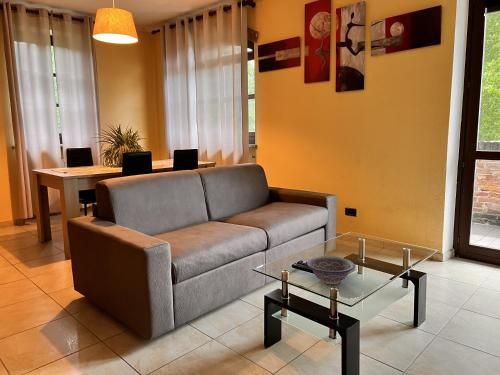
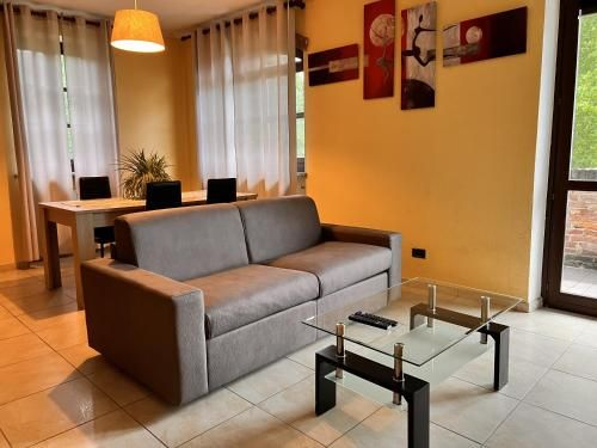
- decorative bowl [306,255,356,285]
